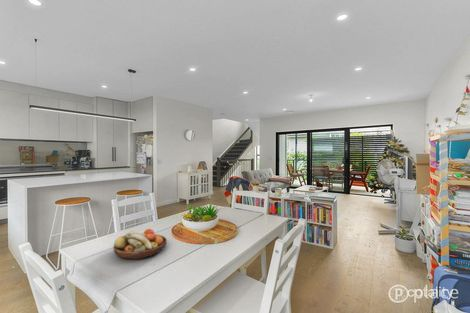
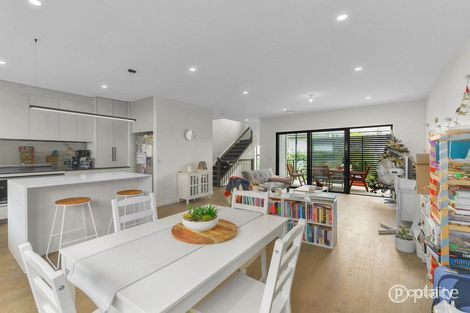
- fruit bowl [112,228,168,260]
